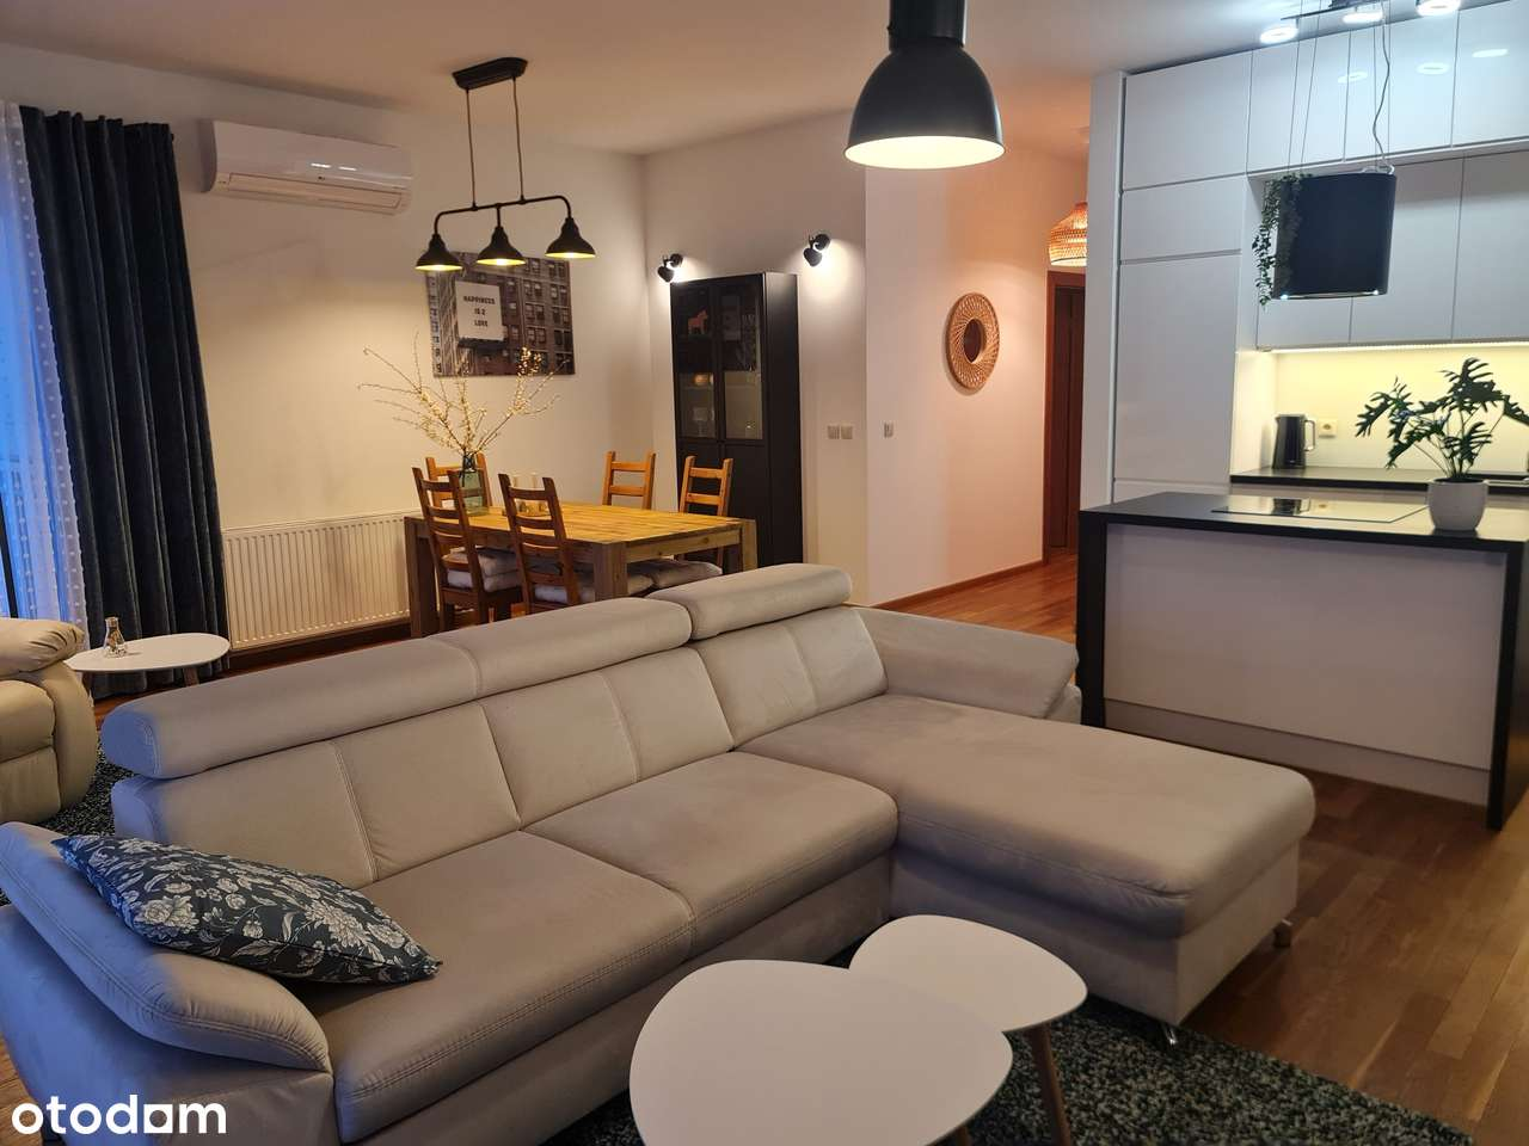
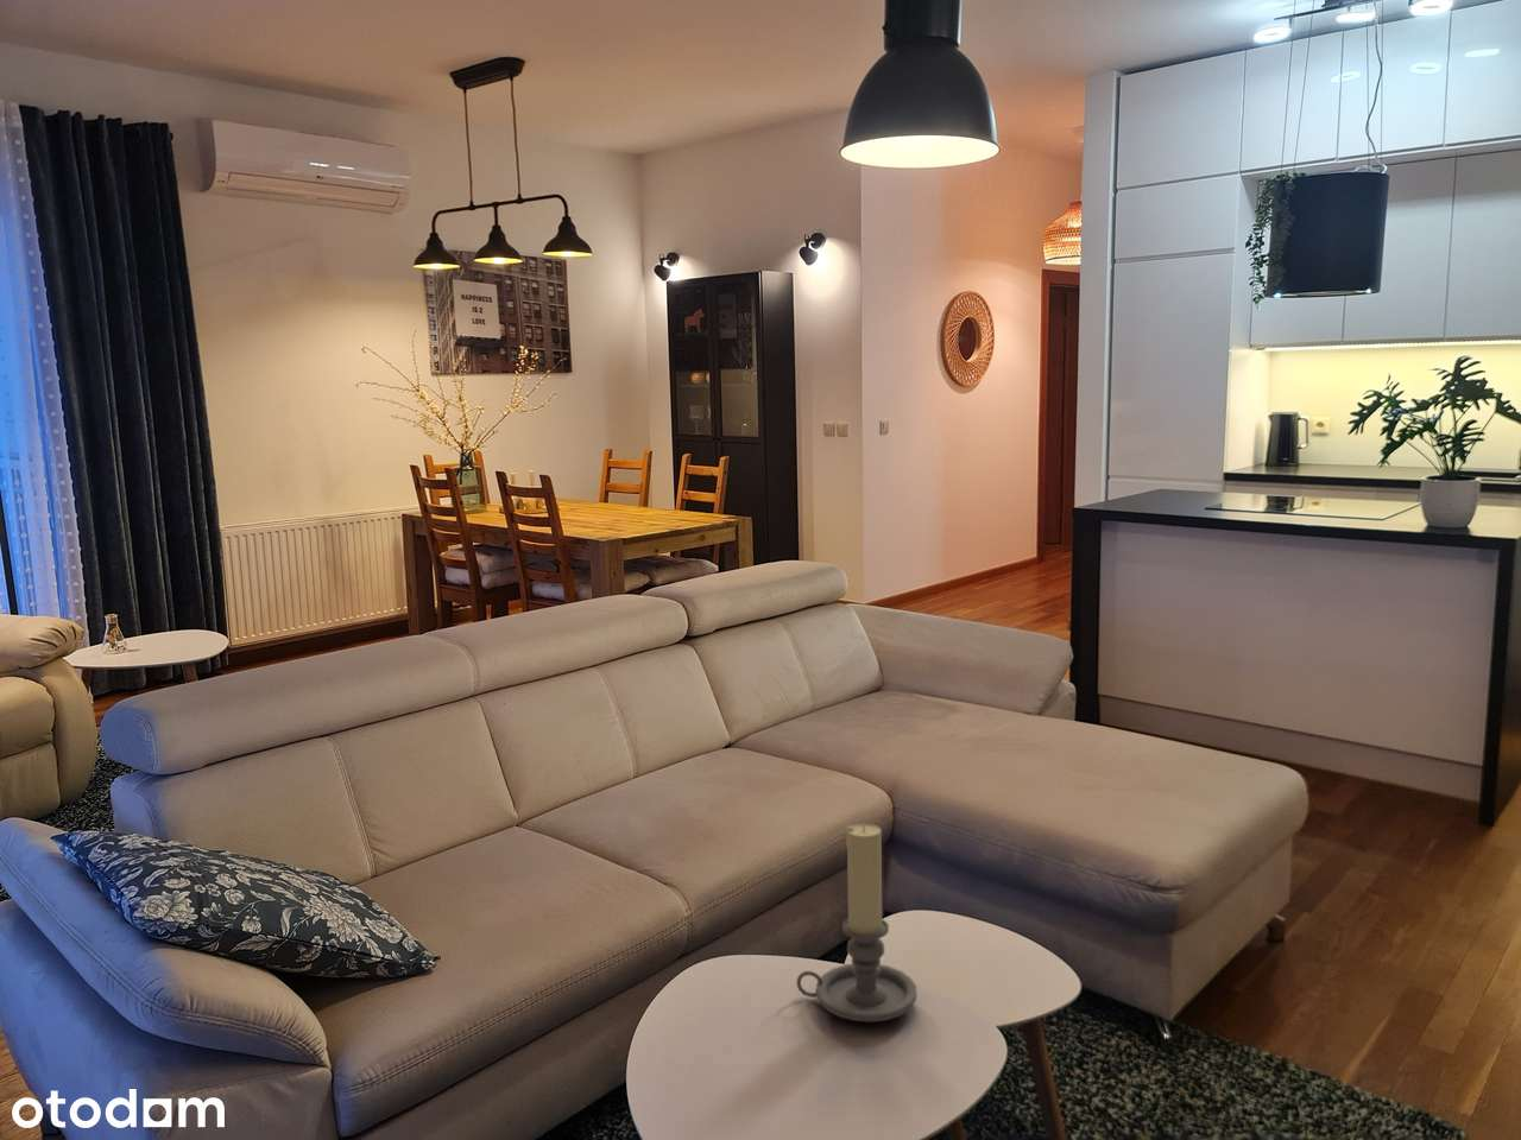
+ candle holder [795,821,917,1024]
